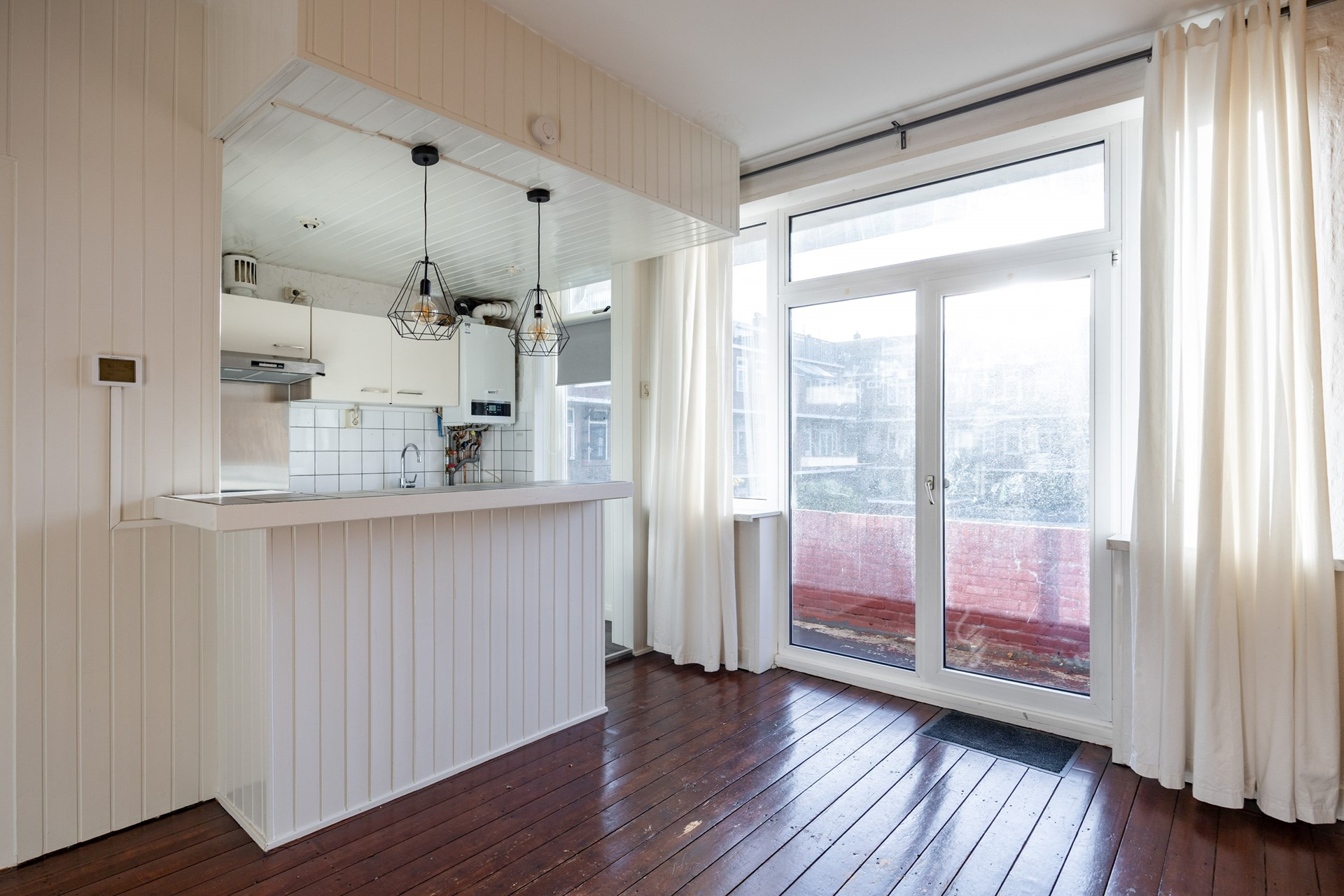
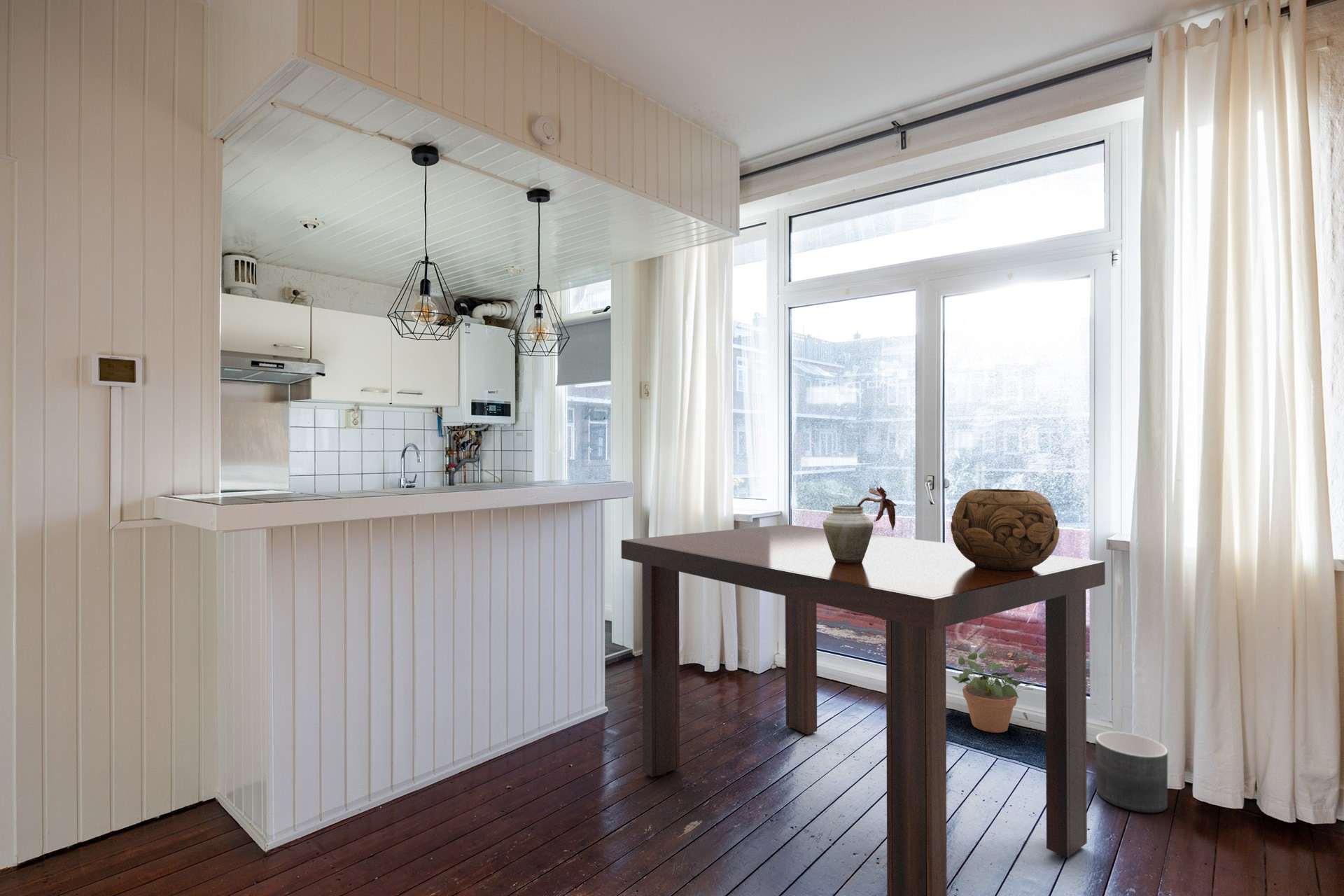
+ decorative bowl [950,489,1060,570]
+ vase [823,486,897,563]
+ planter [1095,731,1168,813]
+ dining table [621,524,1106,896]
+ potted plant [951,652,1039,734]
